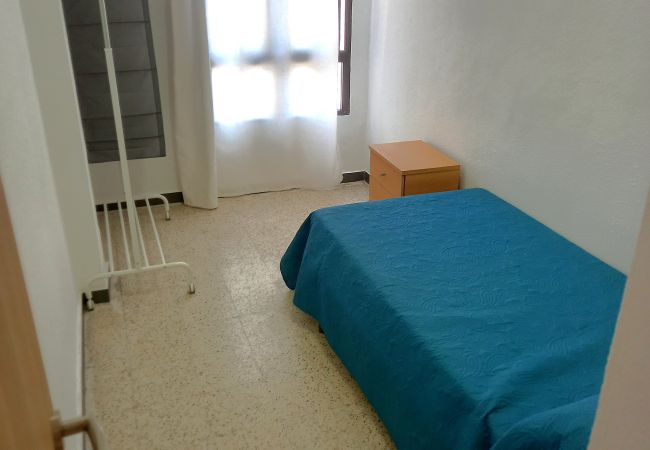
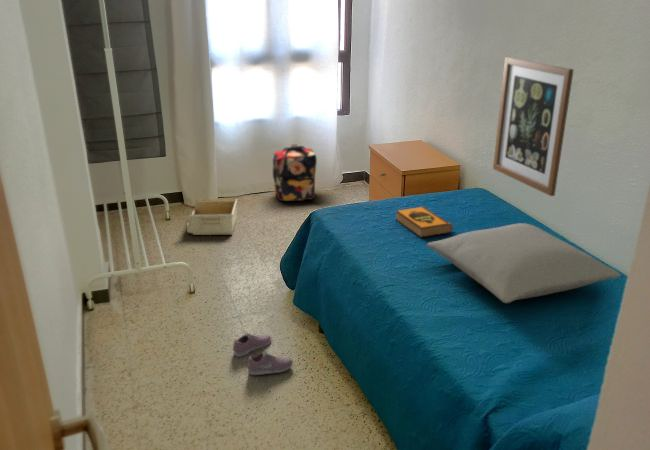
+ shoe [232,332,294,376]
+ pillow [426,222,621,304]
+ wall art [492,56,575,197]
+ backpack [272,143,318,203]
+ hardback book [394,205,454,239]
+ storage bin [186,198,238,236]
